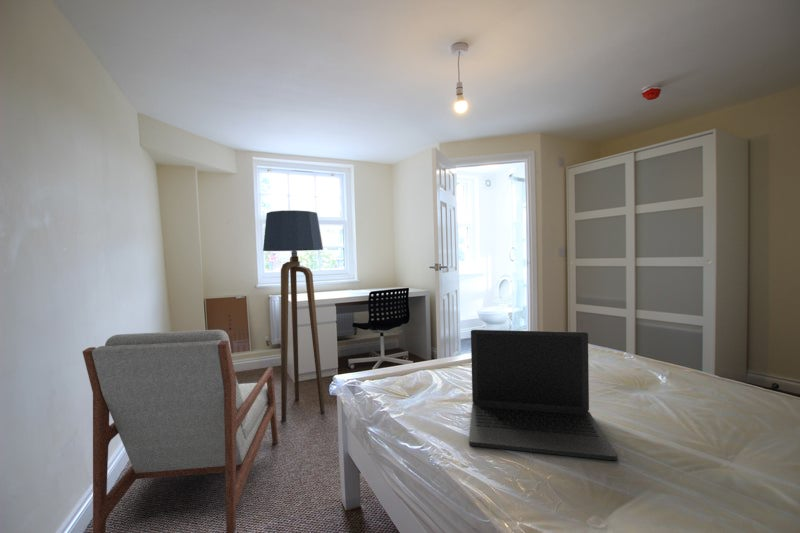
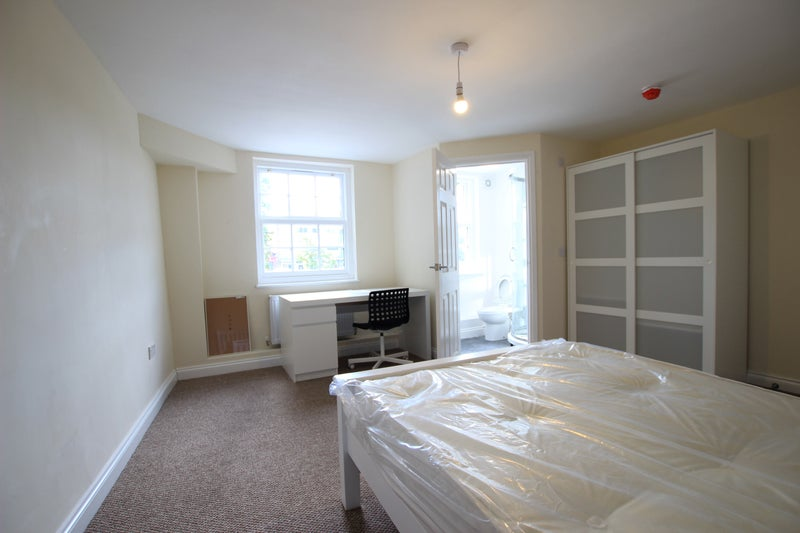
- armchair [82,329,279,533]
- floor lamp [262,209,326,422]
- laptop [468,329,618,461]
